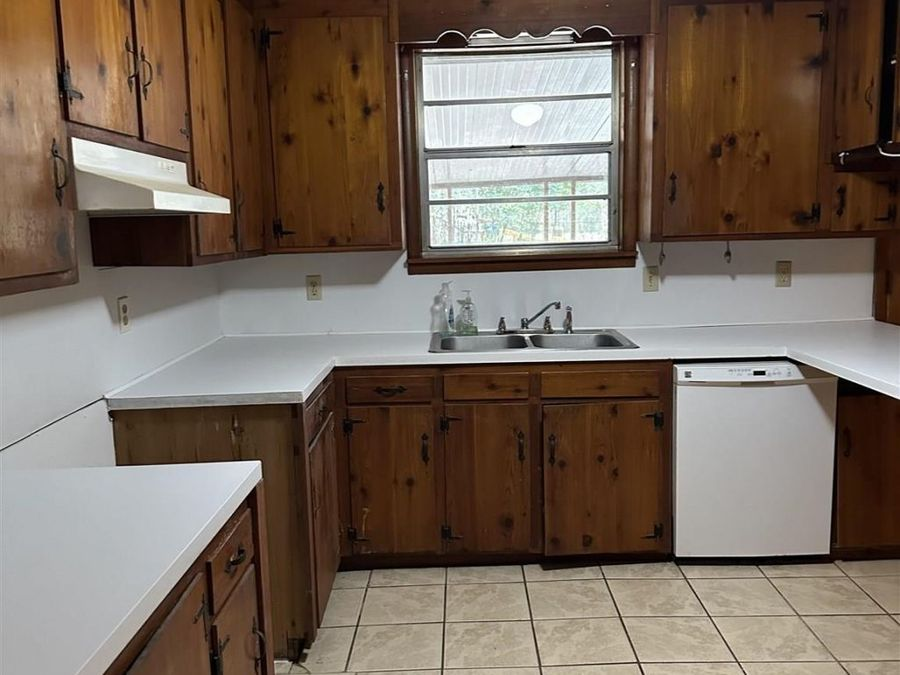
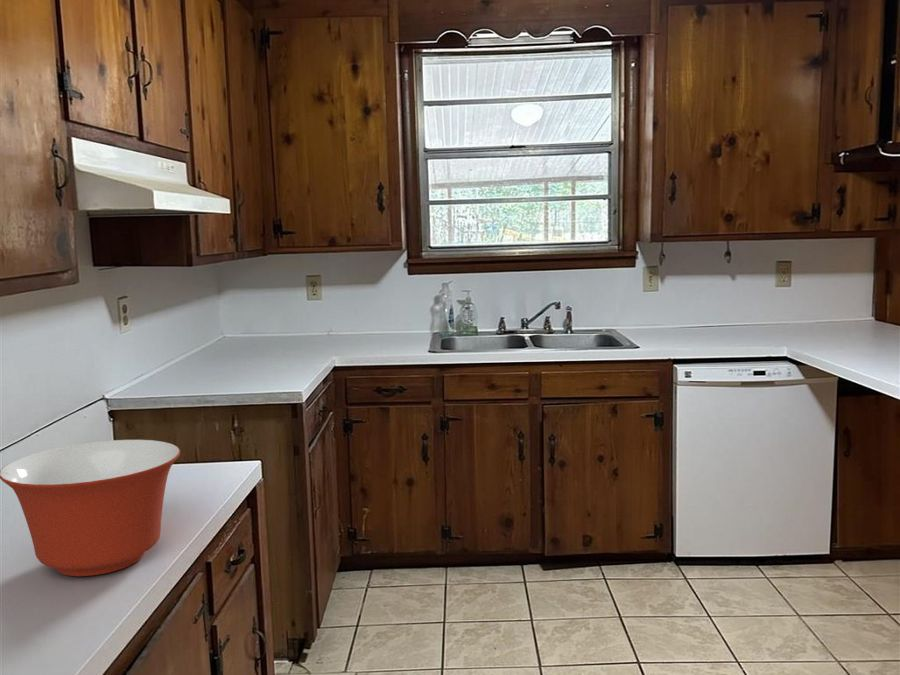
+ mixing bowl [0,439,181,577]
